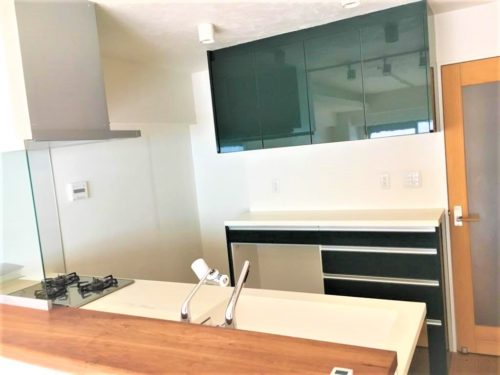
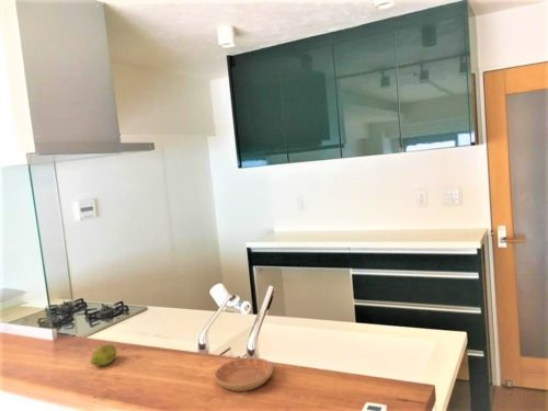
+ fruit [89,343,118,367]
+ saucer [214,356,274,392]
